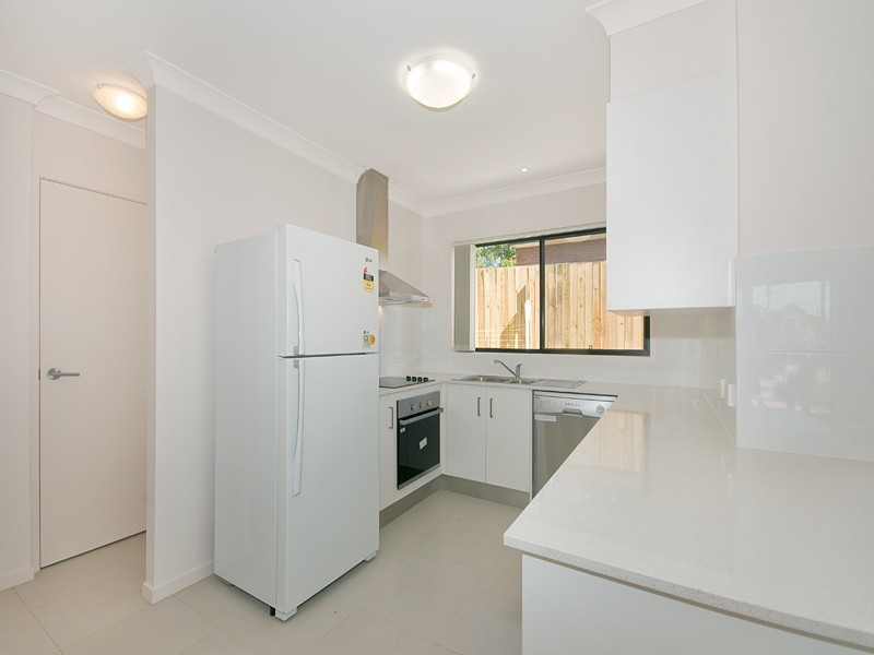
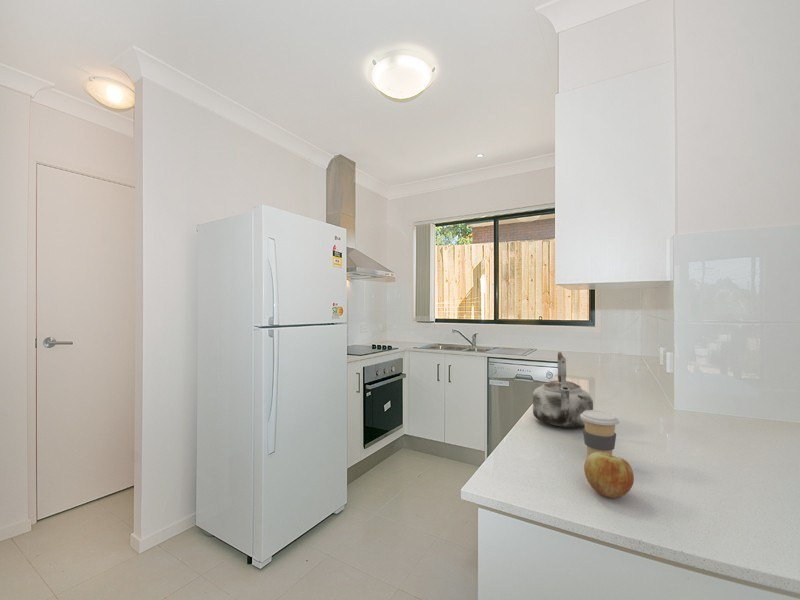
+ coffee cup [580,409,620,457]
+ apple [583,452,635,499]
+ kettle [532,351,594,429]
